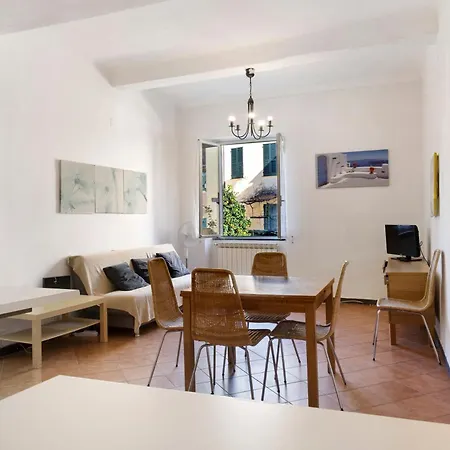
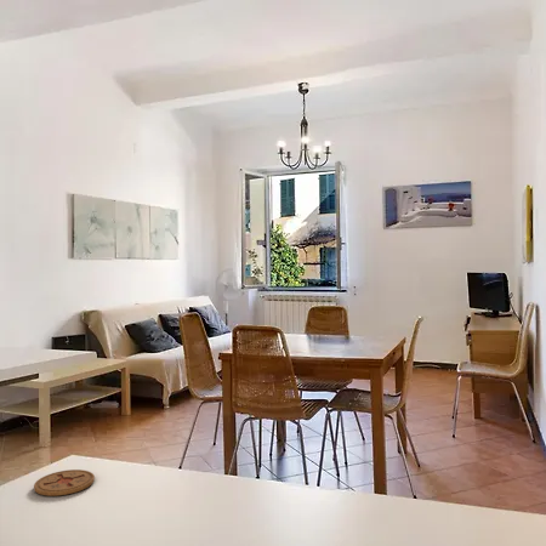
+ coaster [33,468,96,497]
